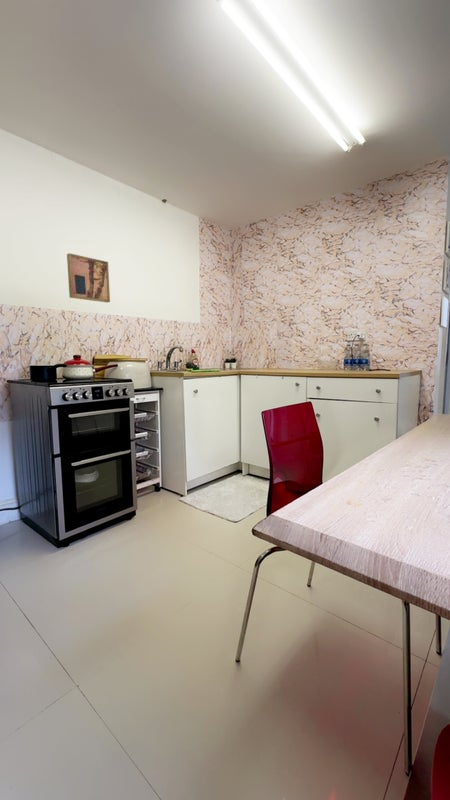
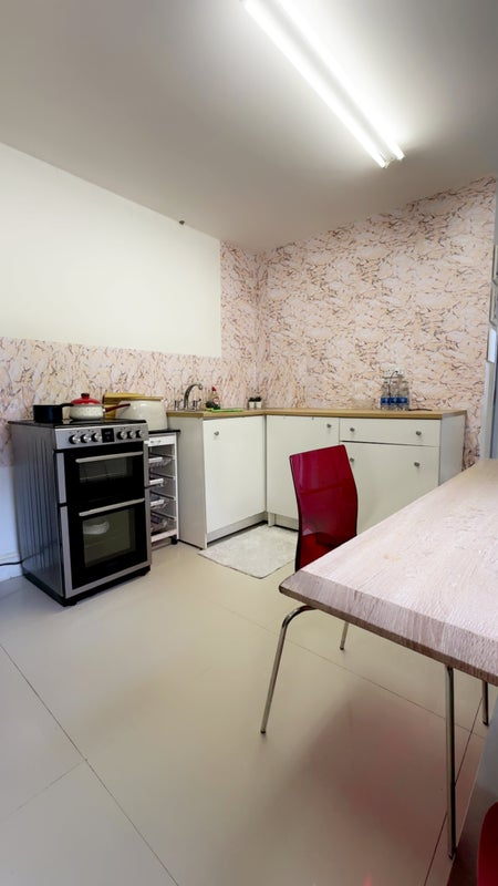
- wall art [66,252,111,304]
